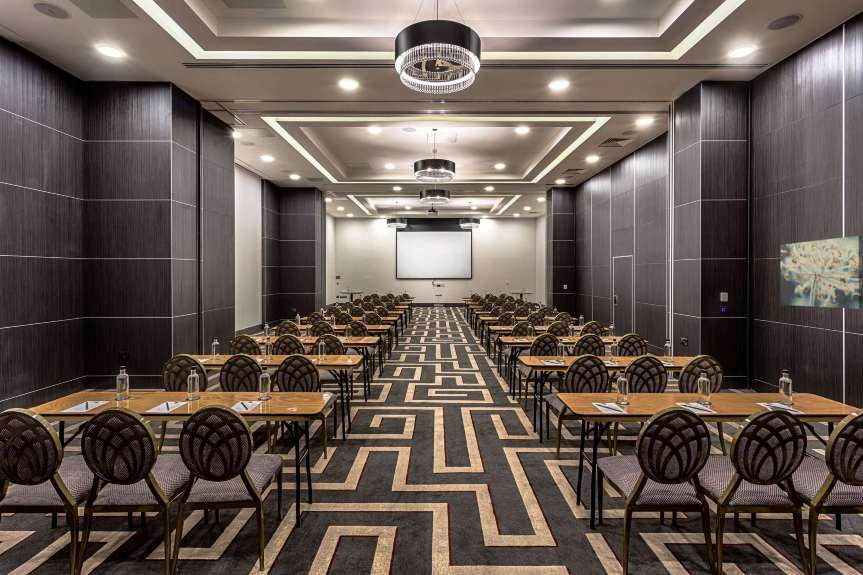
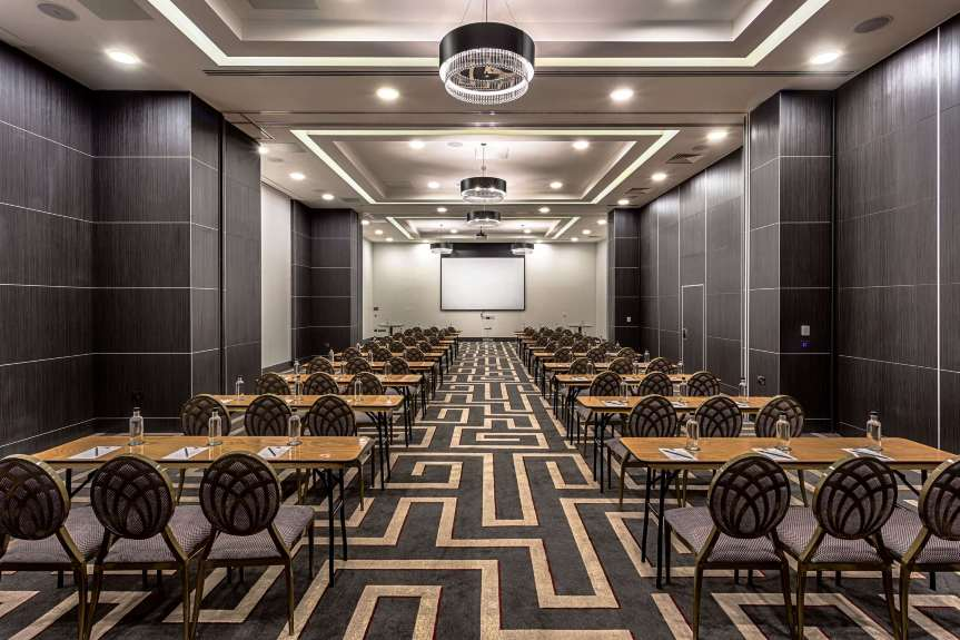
- wall art [779,235,863,310]
